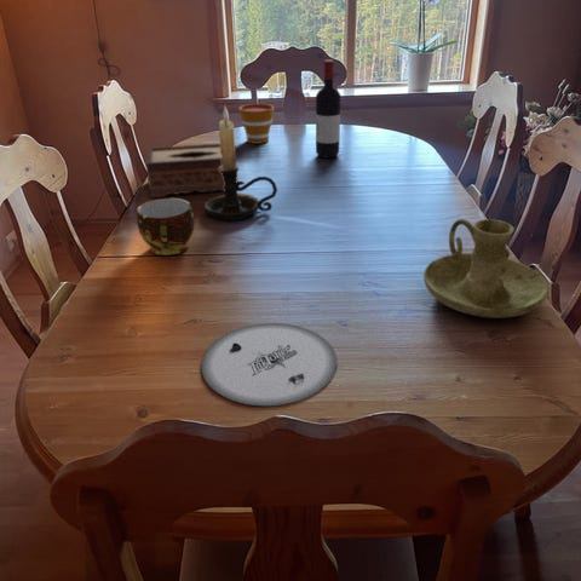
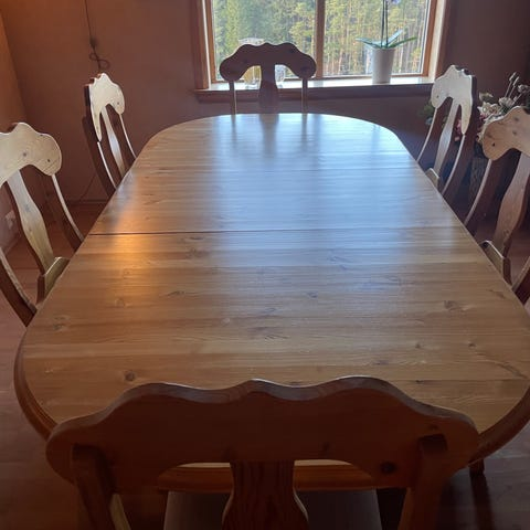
- cup [237,103,275,145]
- plate [201,322,338,407]
- candle holder [203,105,278,222]
- tissue box [145,143,238,199]
- cup [136,197,195,257]
- wine bottle [315,59,343,159]
- candle holder [422,218,550,320]
